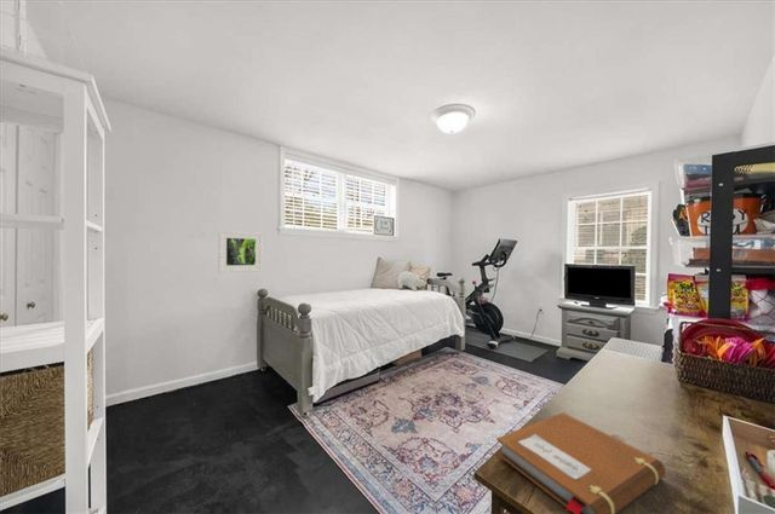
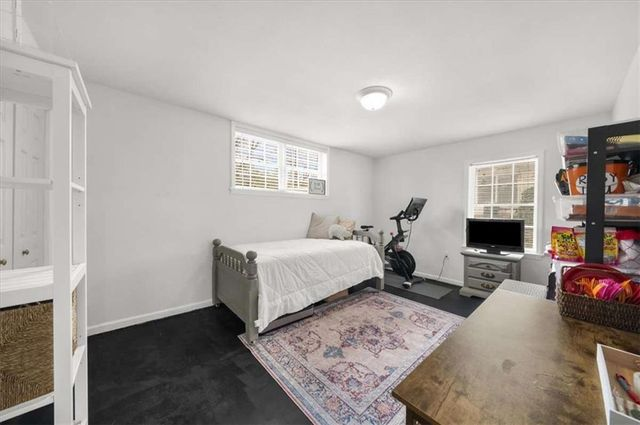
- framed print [217,230,264,273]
- notebook [495,411,667,514]
